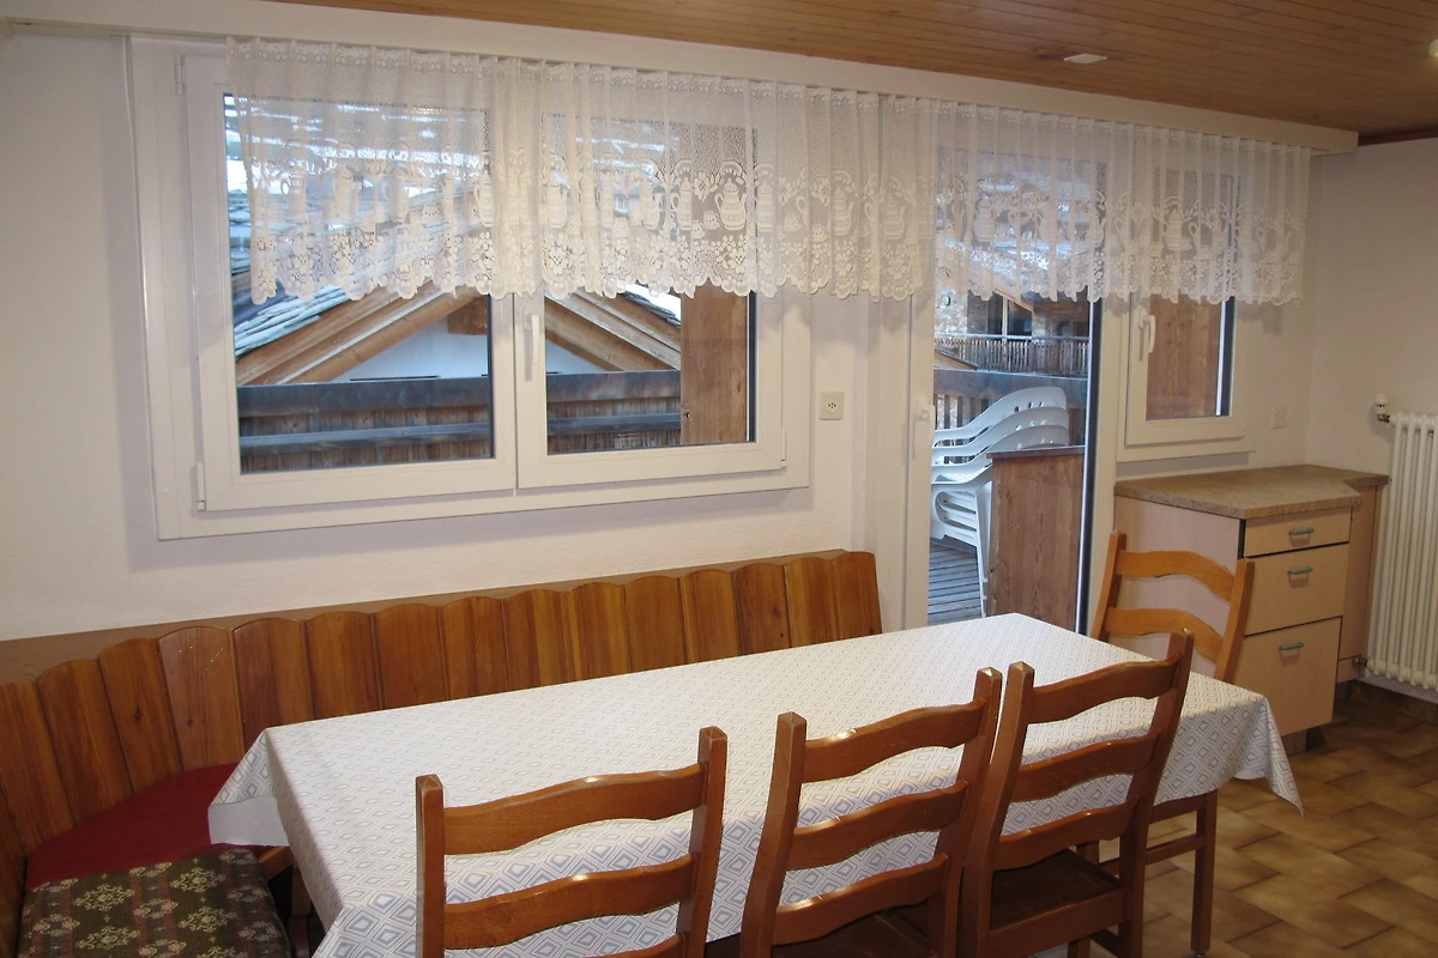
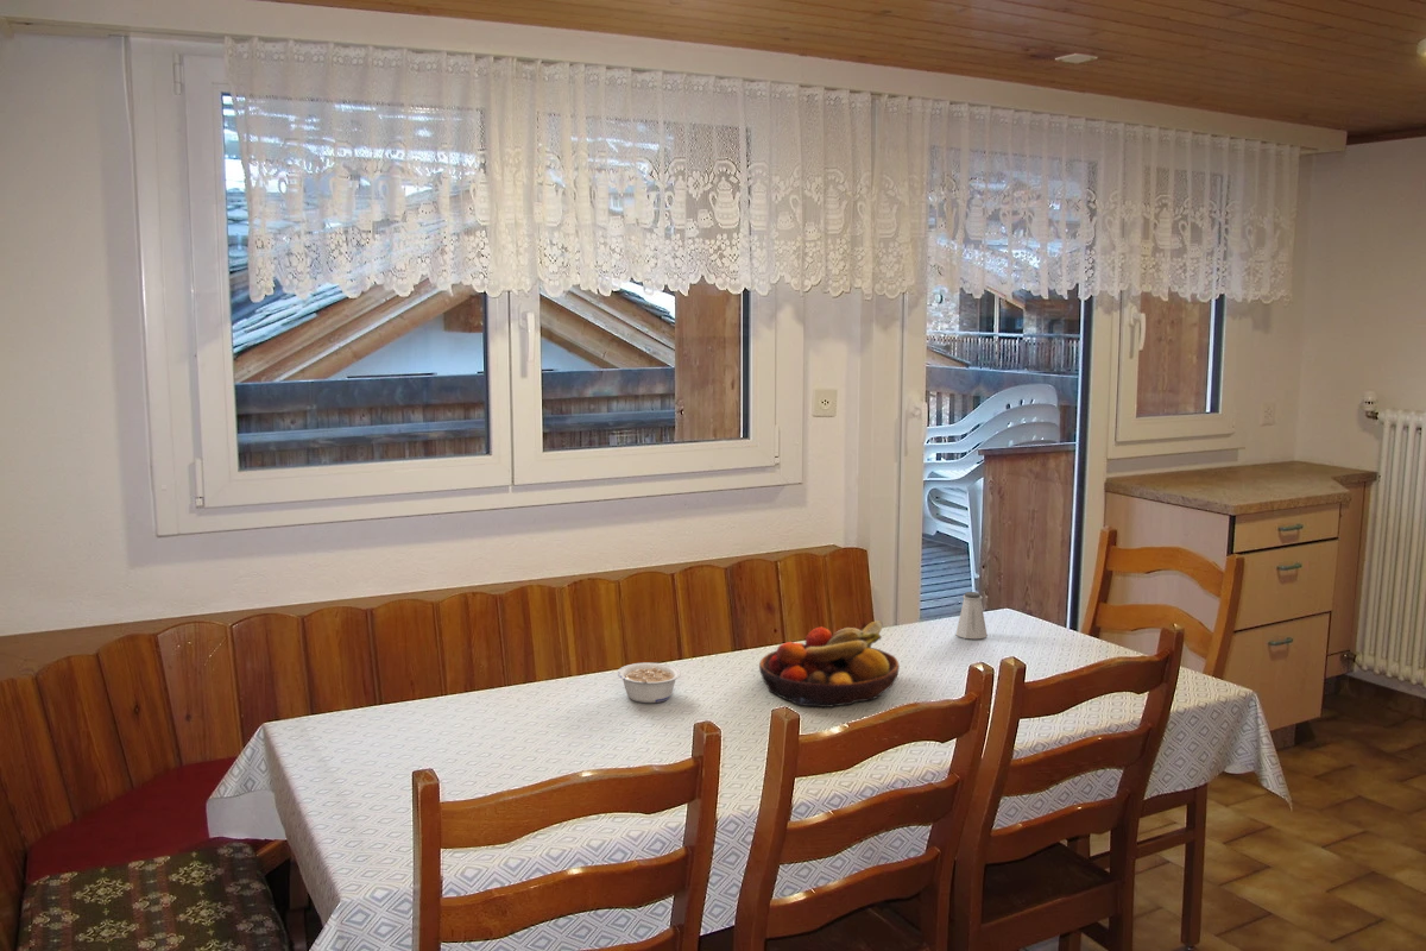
+ saltshaker [955,591,989,640]
+ legume [617,662,682,704]
+ fruit bowl [758,619,901,708]
